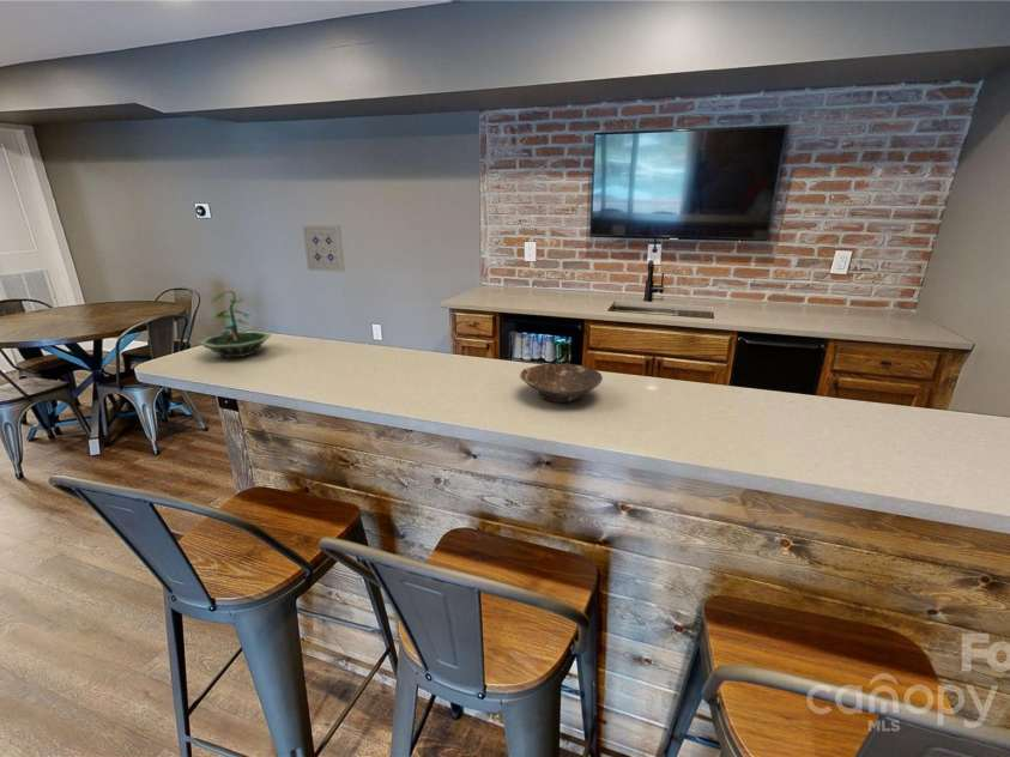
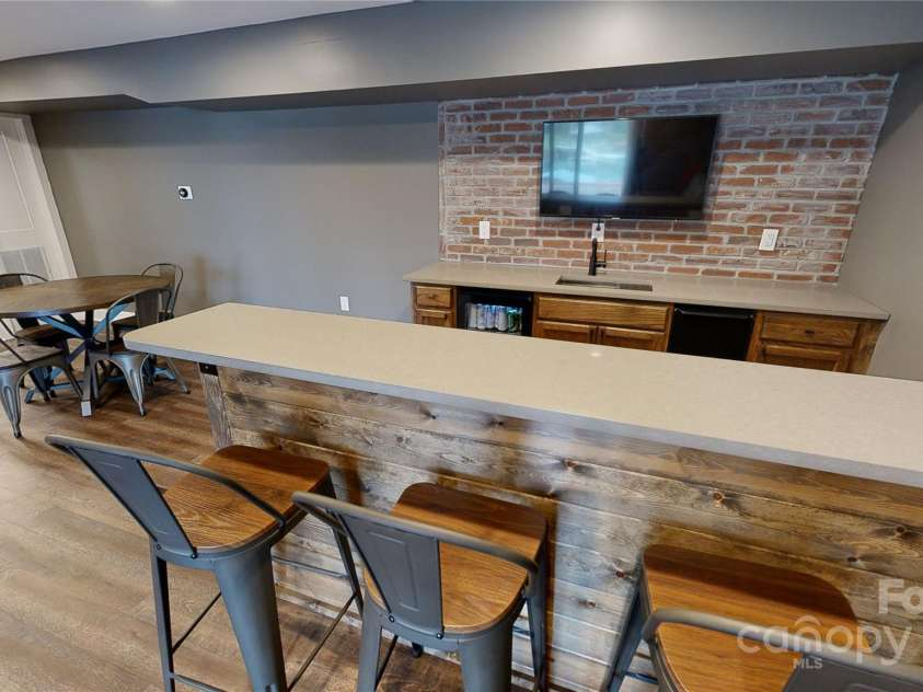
- wall art [301,224,346,273]
- bowl [519,363,604,404]
- terrarium [196,289,273,358]
